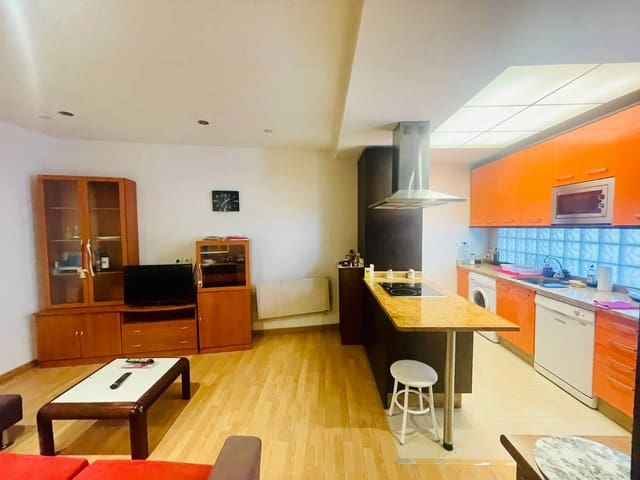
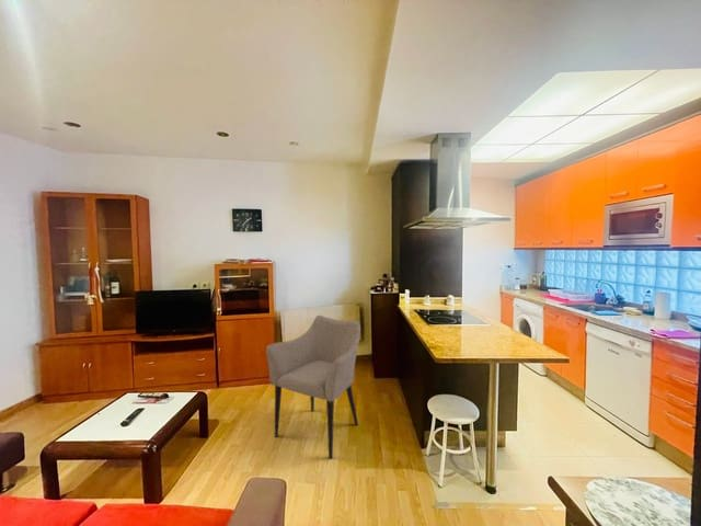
+ armchair [265,315,361,460]
